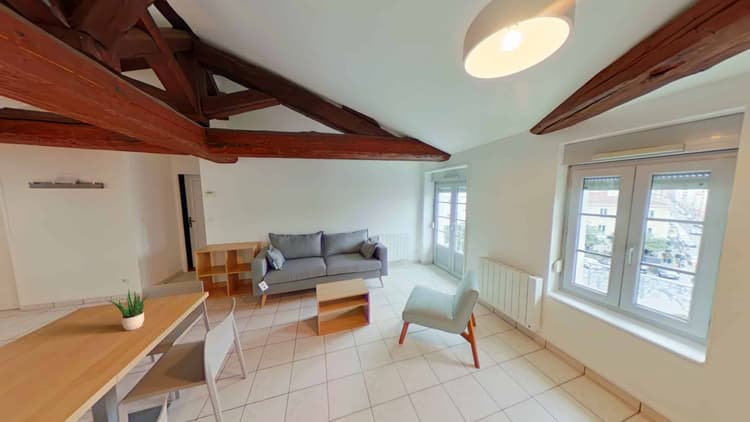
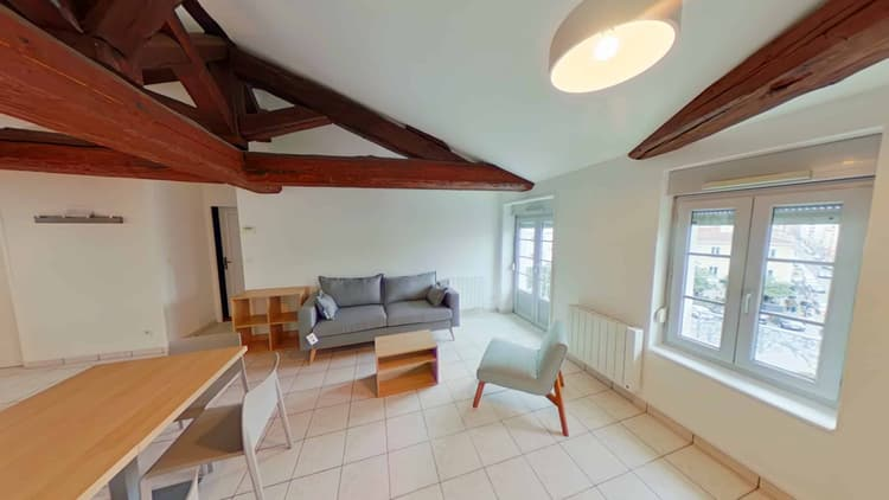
- potted plant [104,288,150,331]
